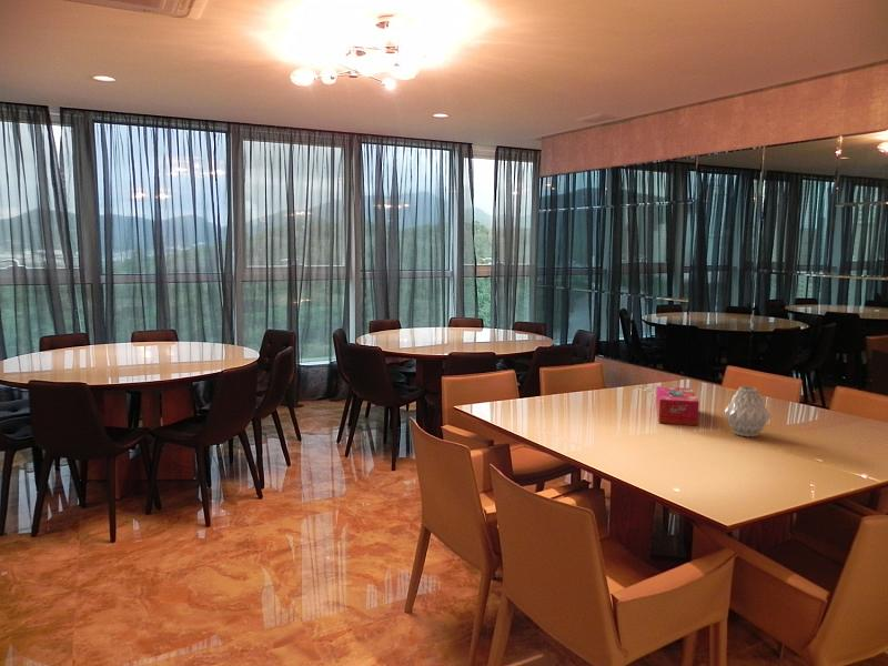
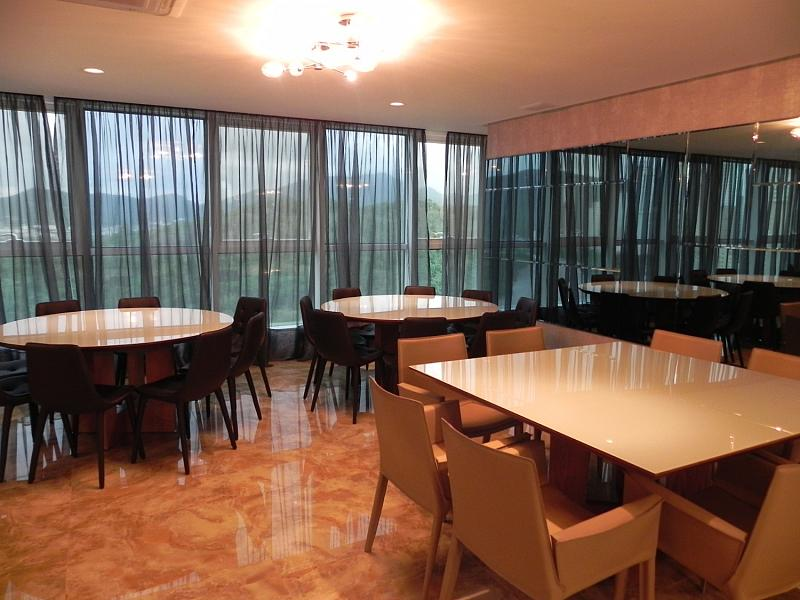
- tissue box [655,385,700,426]
- vase [724,385,771,438]
